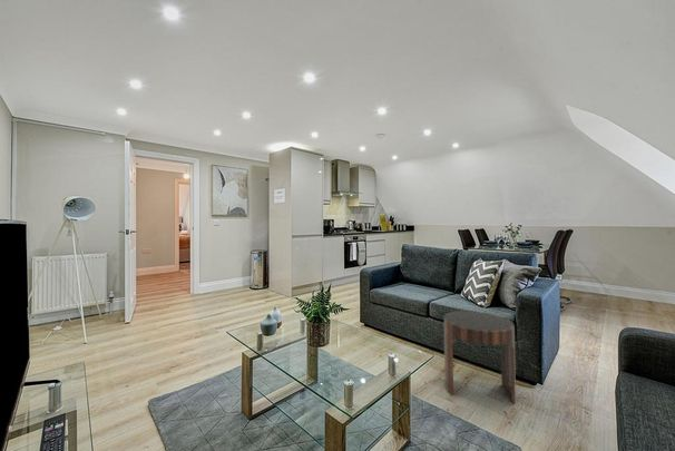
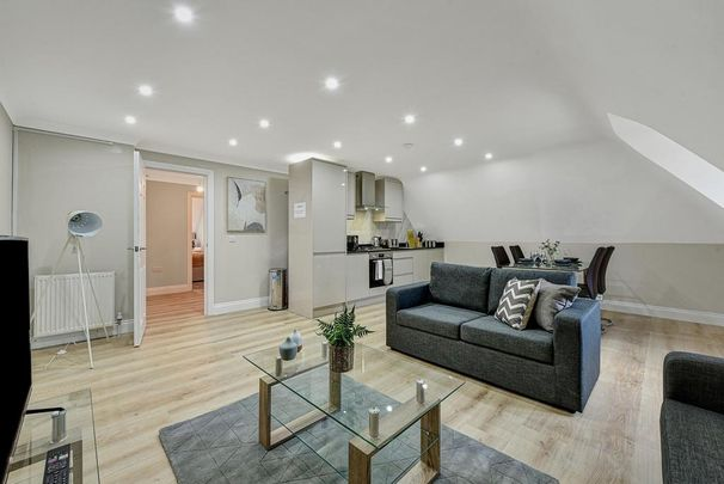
- side table [443,310,517,404]
